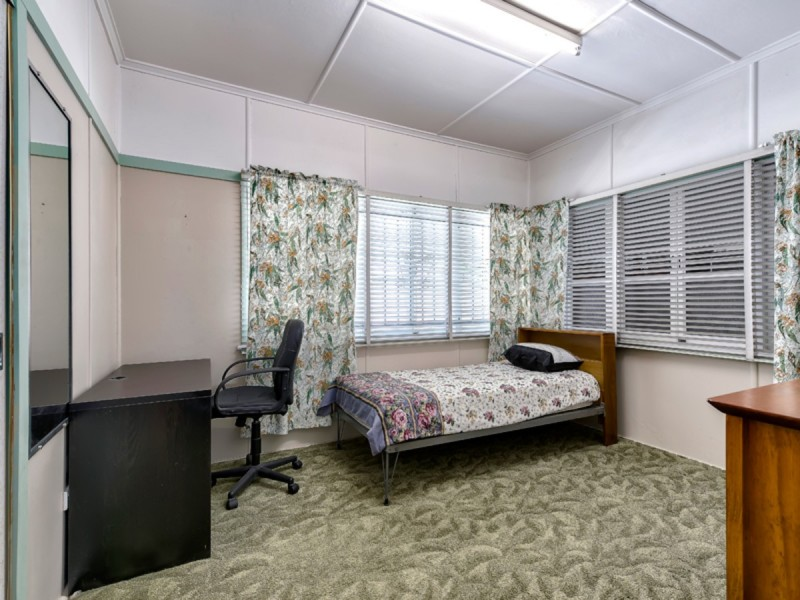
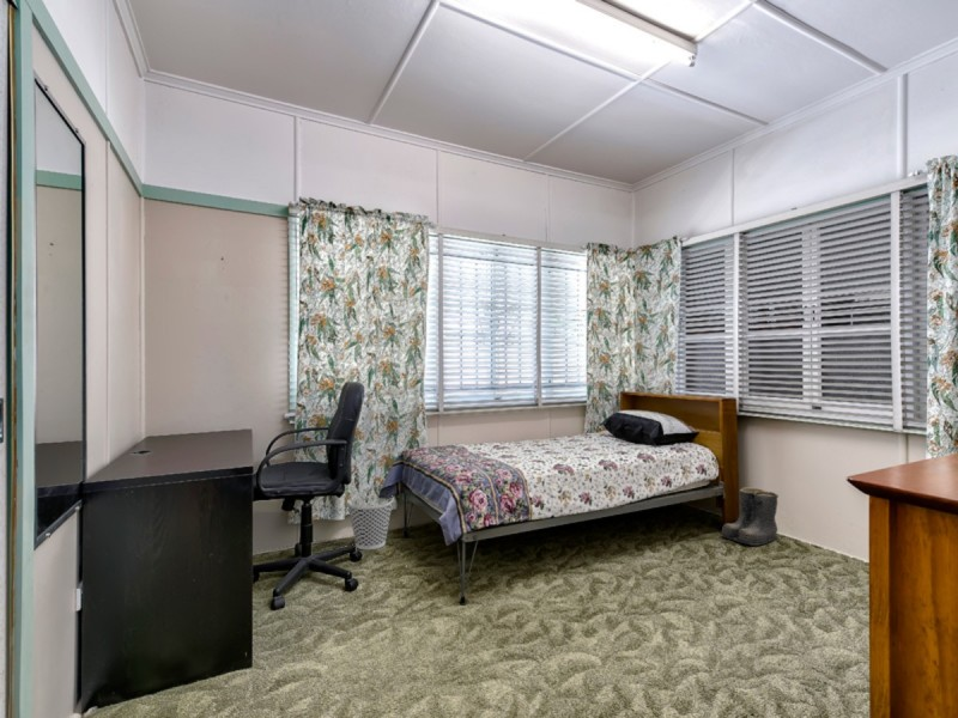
+ wastebasket [346,497,395,550]
+ boots [720,487,780,547]
